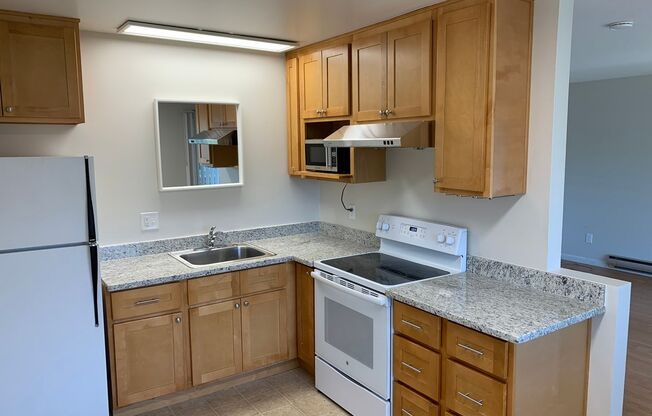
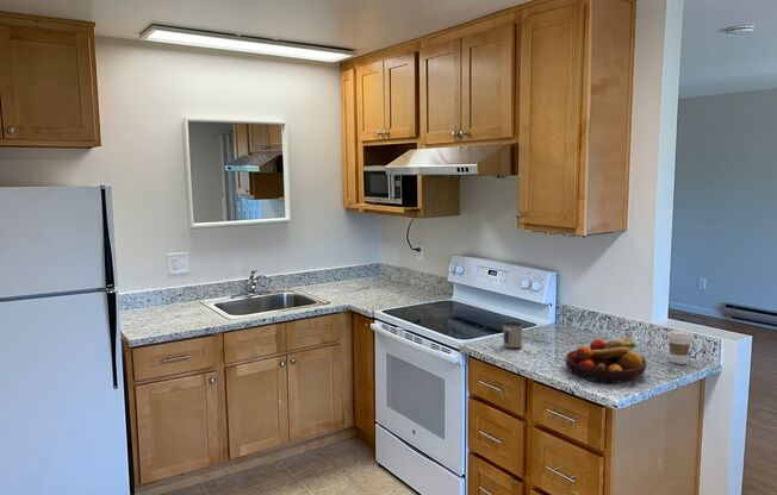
+ coffee cup [666,328,694,365]
+ mug [502,321,523,350]
+ fruit bowl [564,336,648,384]
